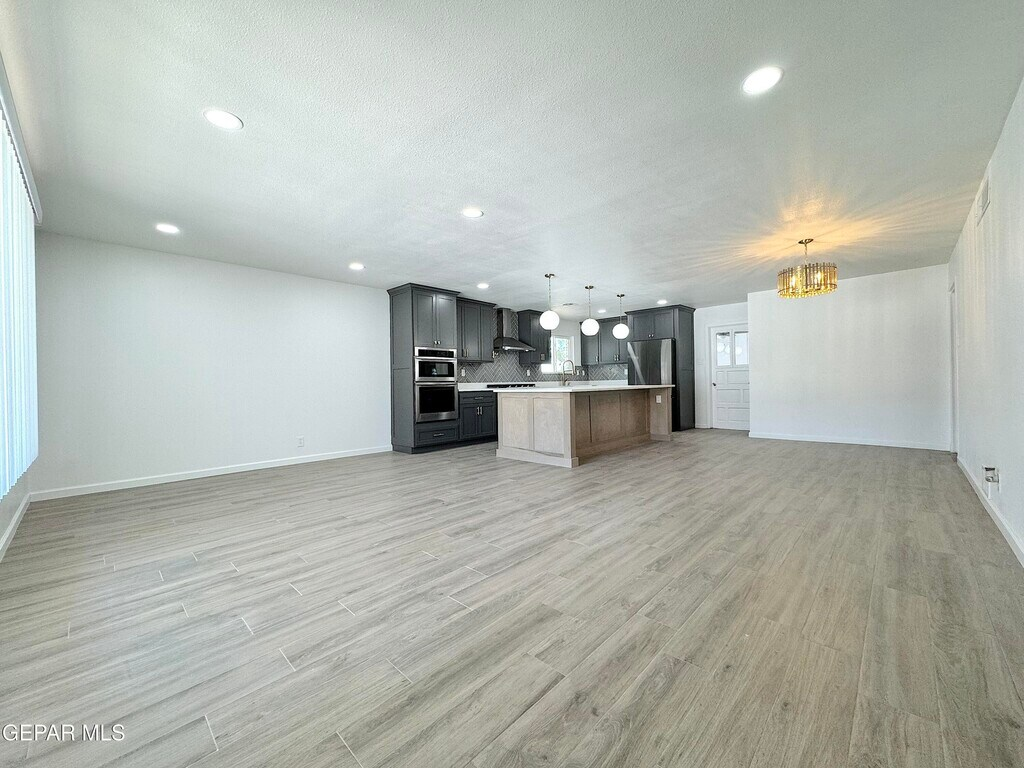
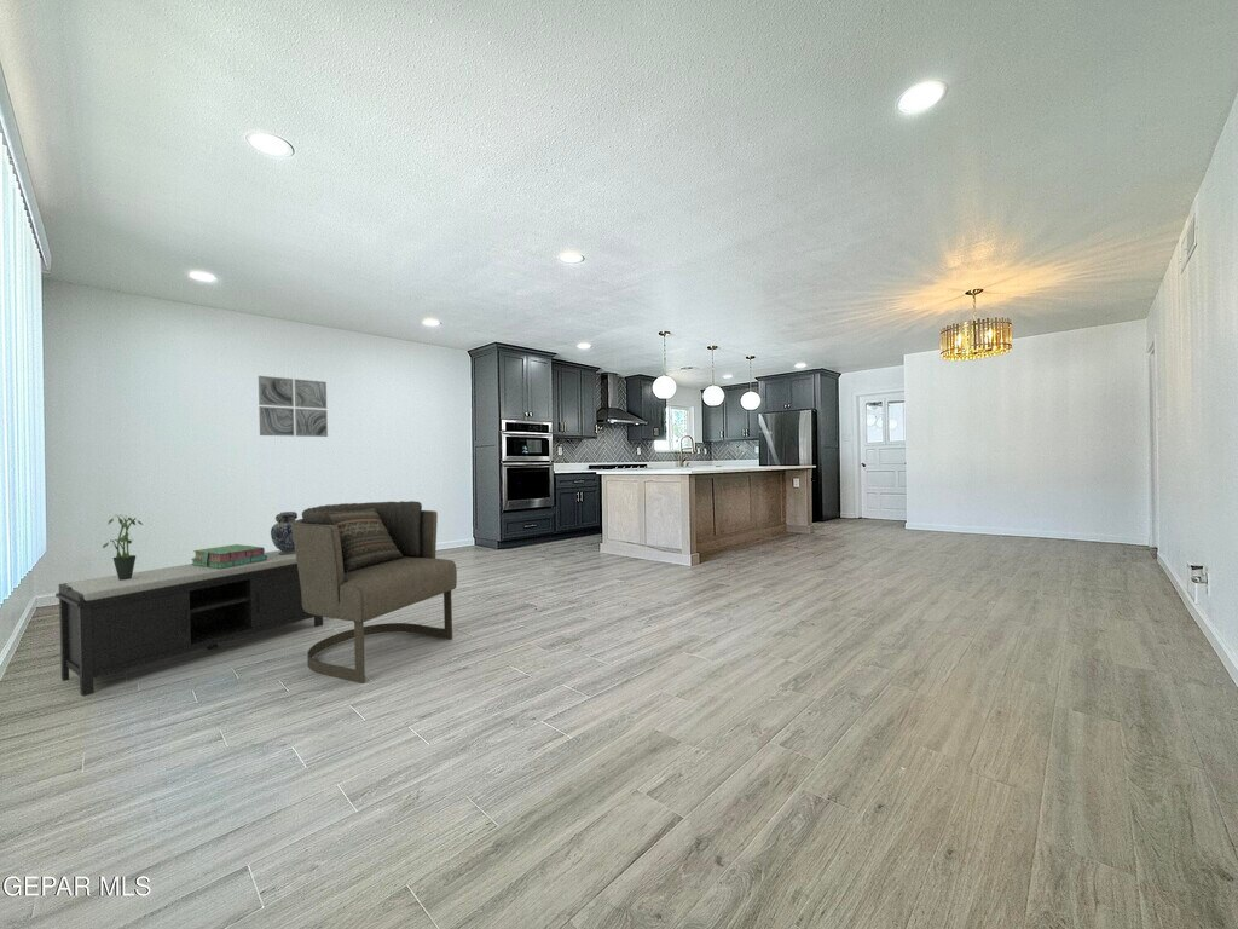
+ wall art [258,375,329,438]
+ decorative vase [270,510,299,555]
+ potted plant [102,514,144,581]
+ armchair [291,500,458,685]
+ bench [54,549,324,697]
+ stack of books [191,543,267,569]
